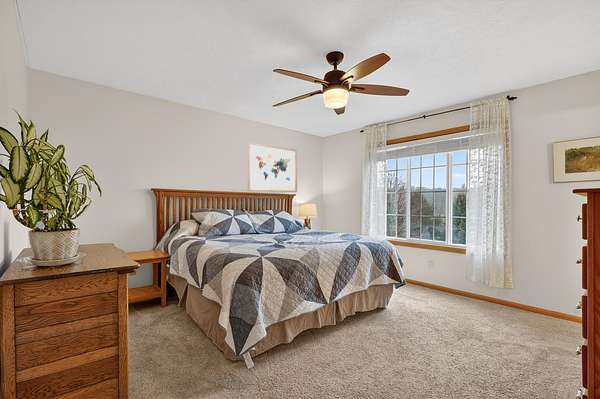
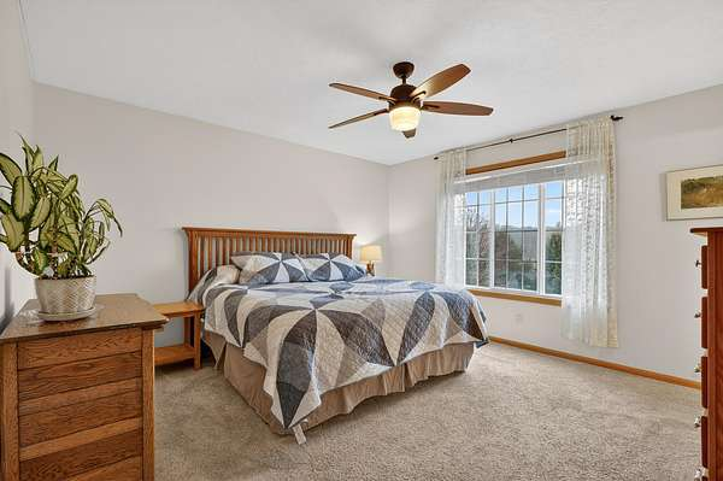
- wall art [247,141,298,193]
